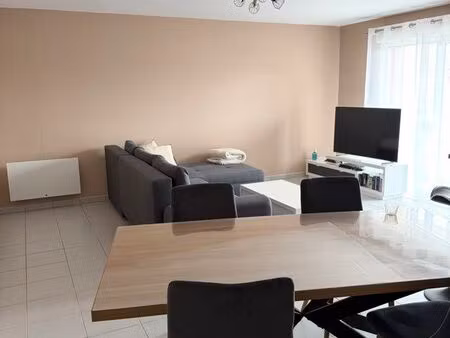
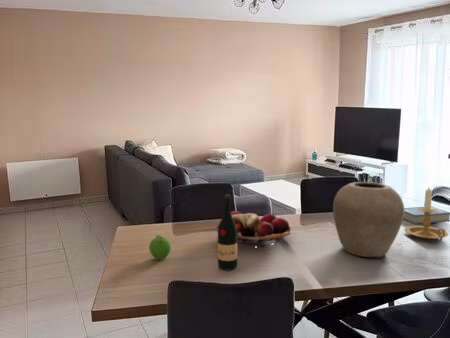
+ book [403,205,450,225]
+ wine bottle [217,193,238,271]
+ fruit basket [215,210,292,248]
+ vase [332,181,405,258]
+ candle holder [403,187,449,242]
+ fruit [148,234,172,261]
